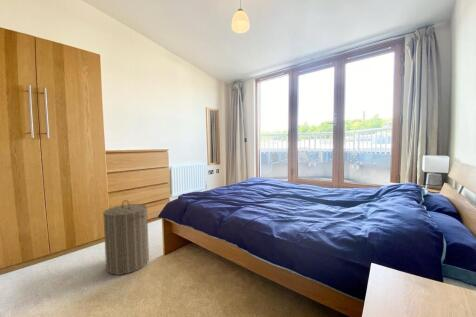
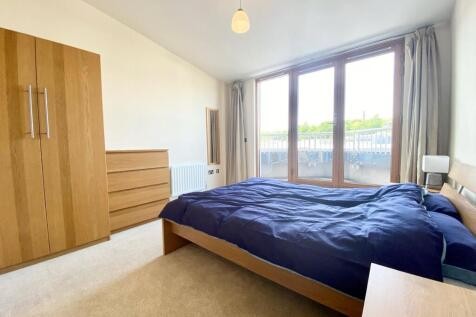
- laundry hamper [102,199,150,276]
